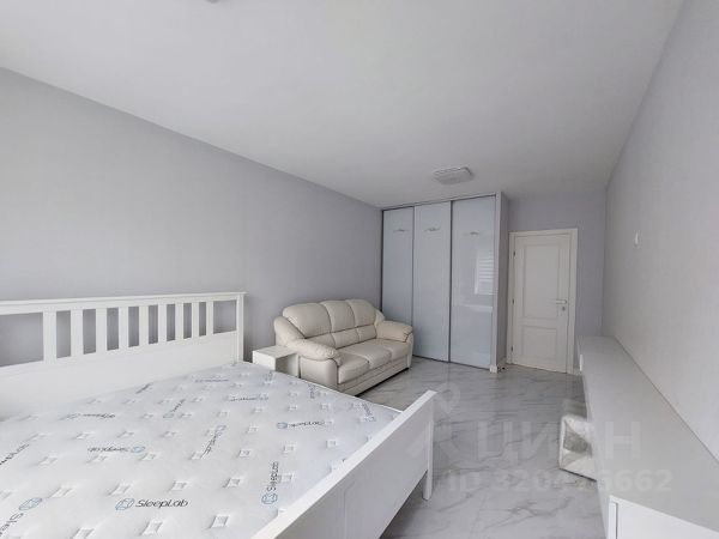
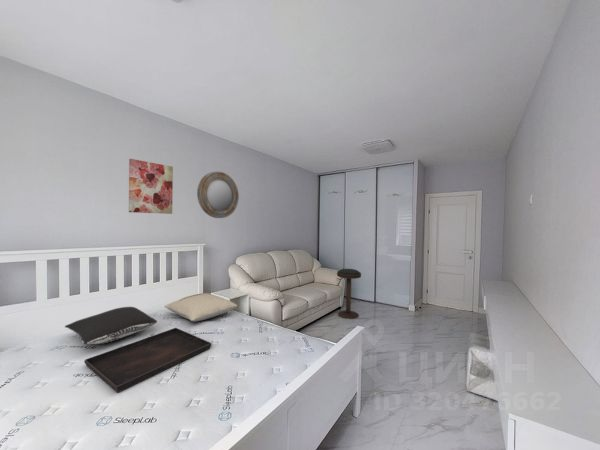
+ home mirror [196,171,240,219]
+ wall art [128,158,174,215]
+ serving tray [84,327,212,394]
+ pillow [163,292,238,323]
+ bar stool [336,268,362,320]
+ pillow [64,306,158,345]
